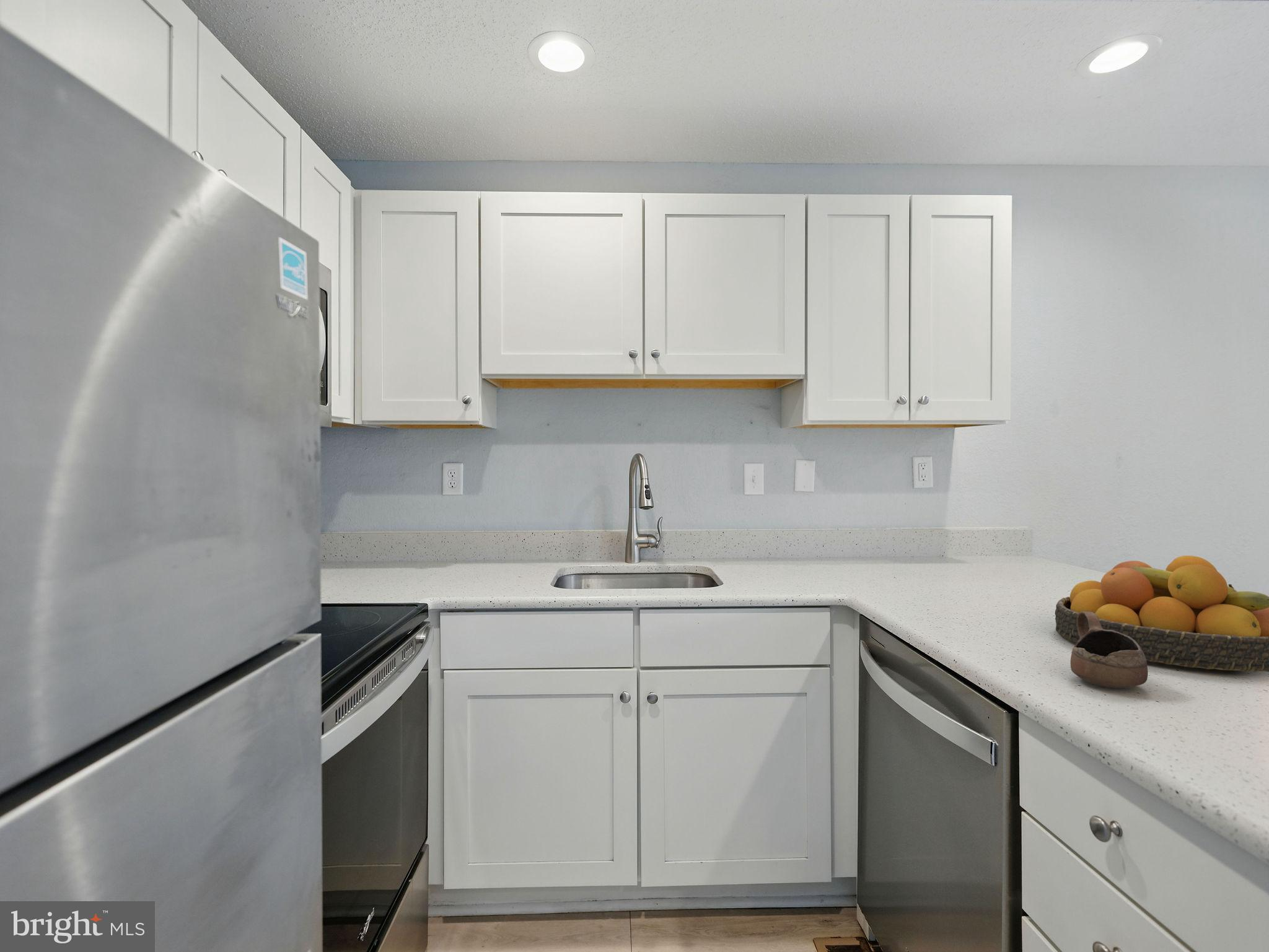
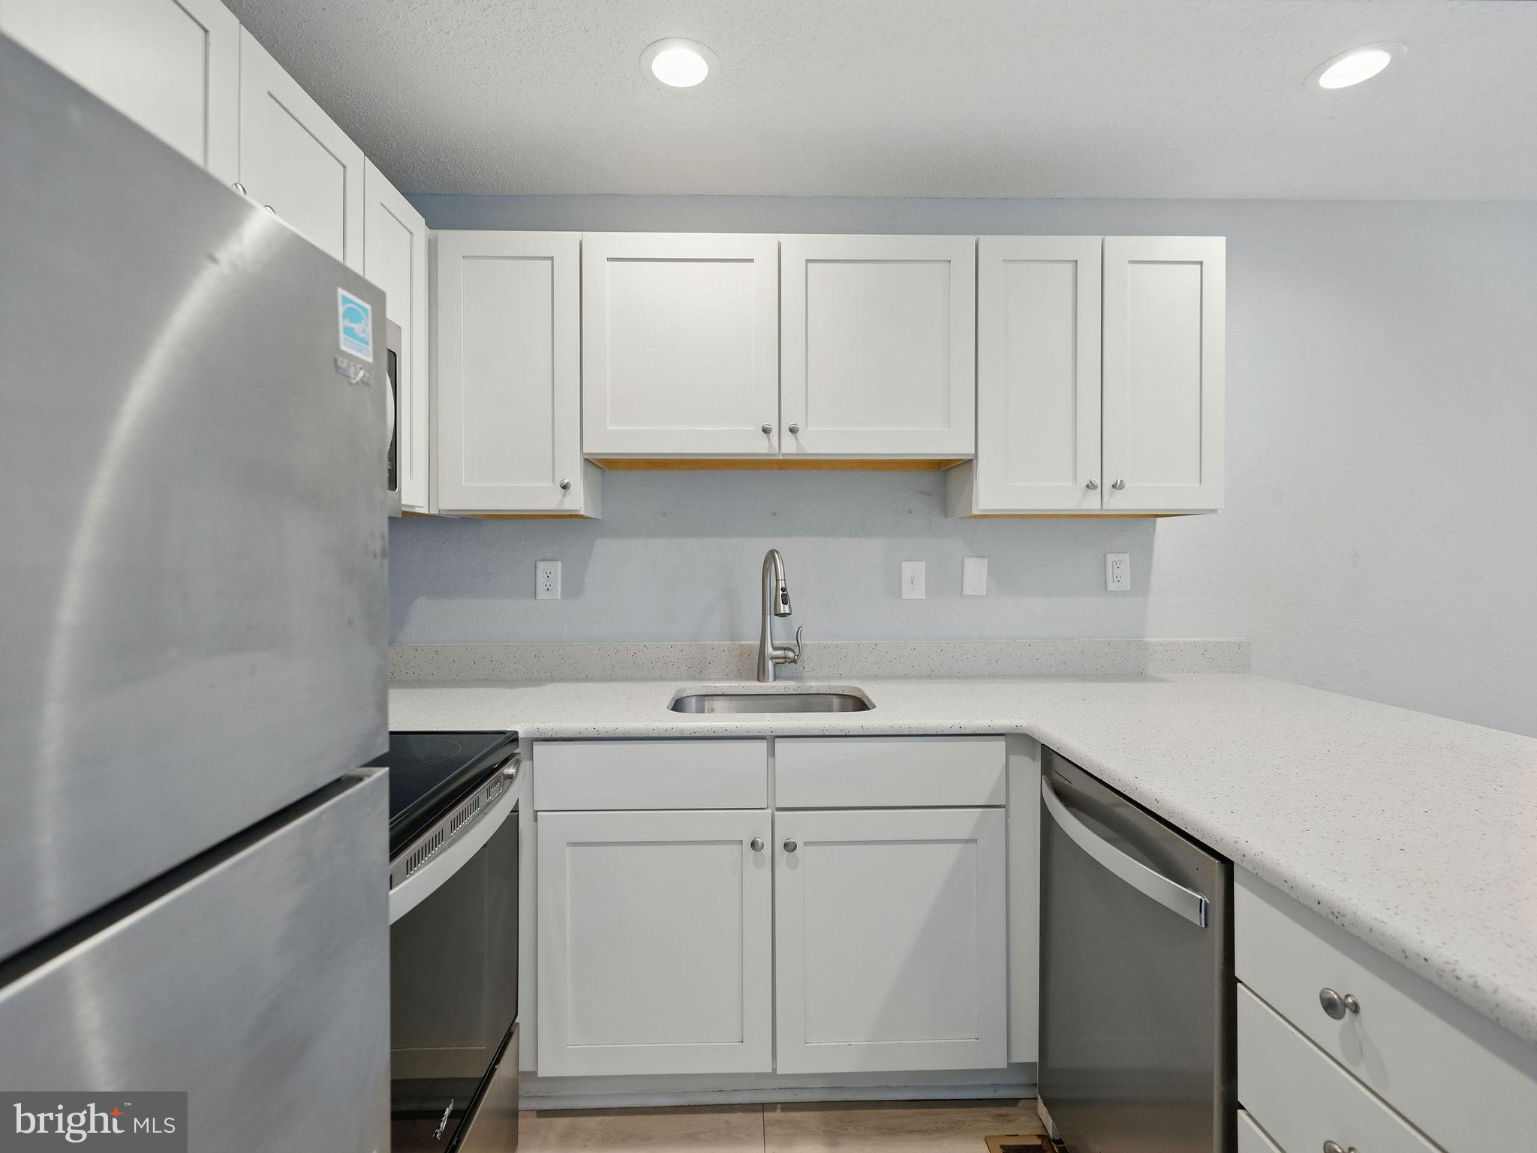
- fruit bowl [1055,555,1269,673]
- cup [1070,611,1149,689]
